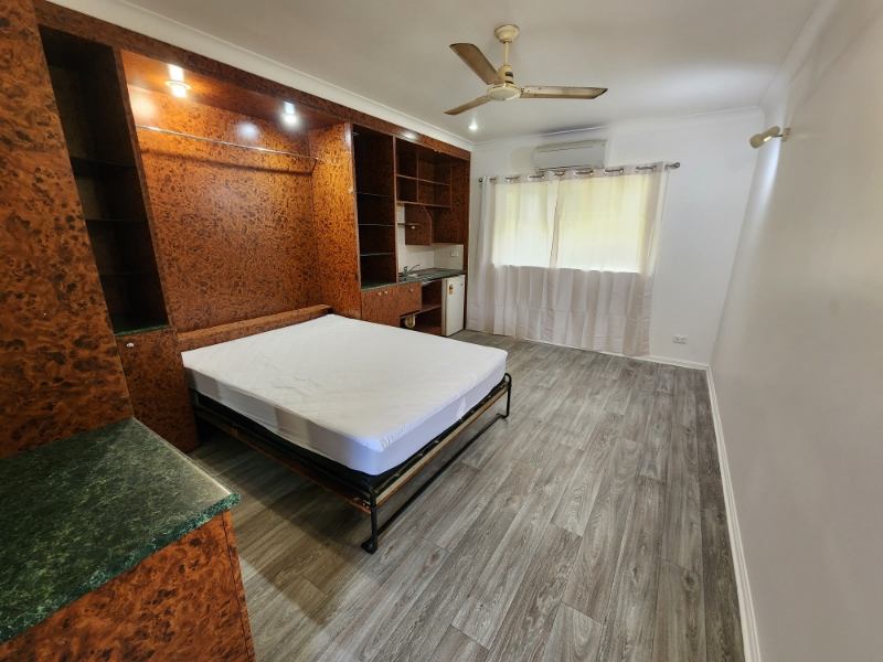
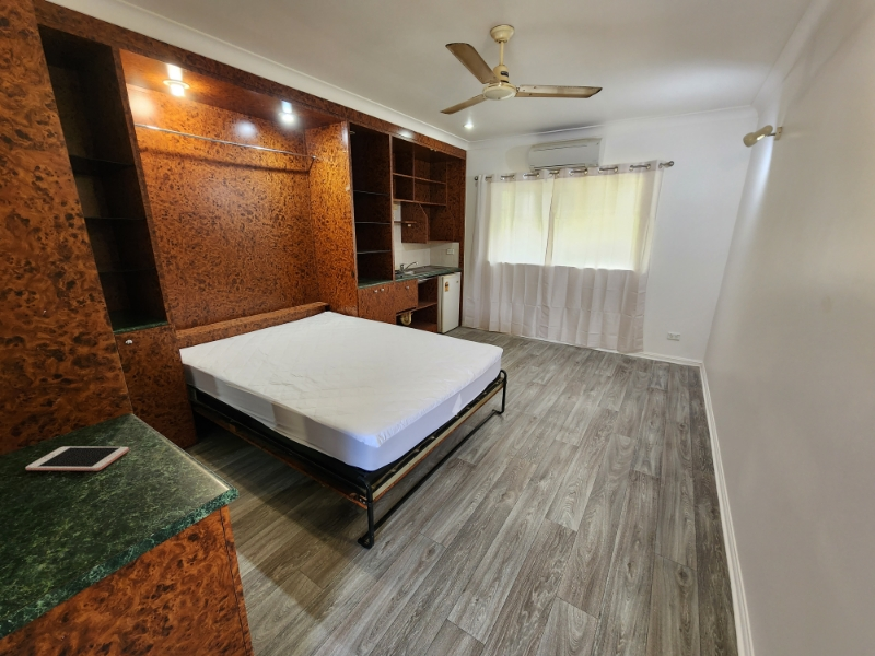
+ cell phone [24,446,129,471]
